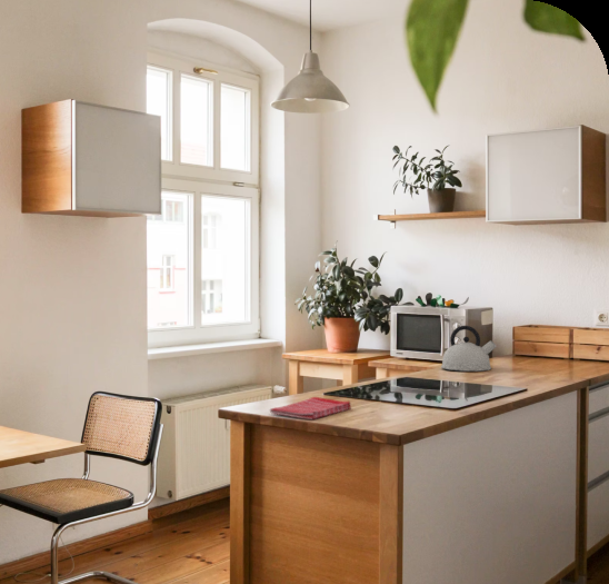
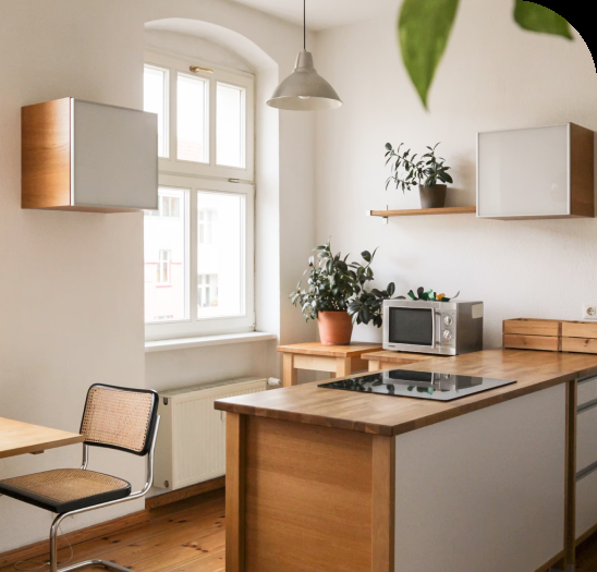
- dish towel [269,396,352,420]
- kettle [440,325,497,373]
